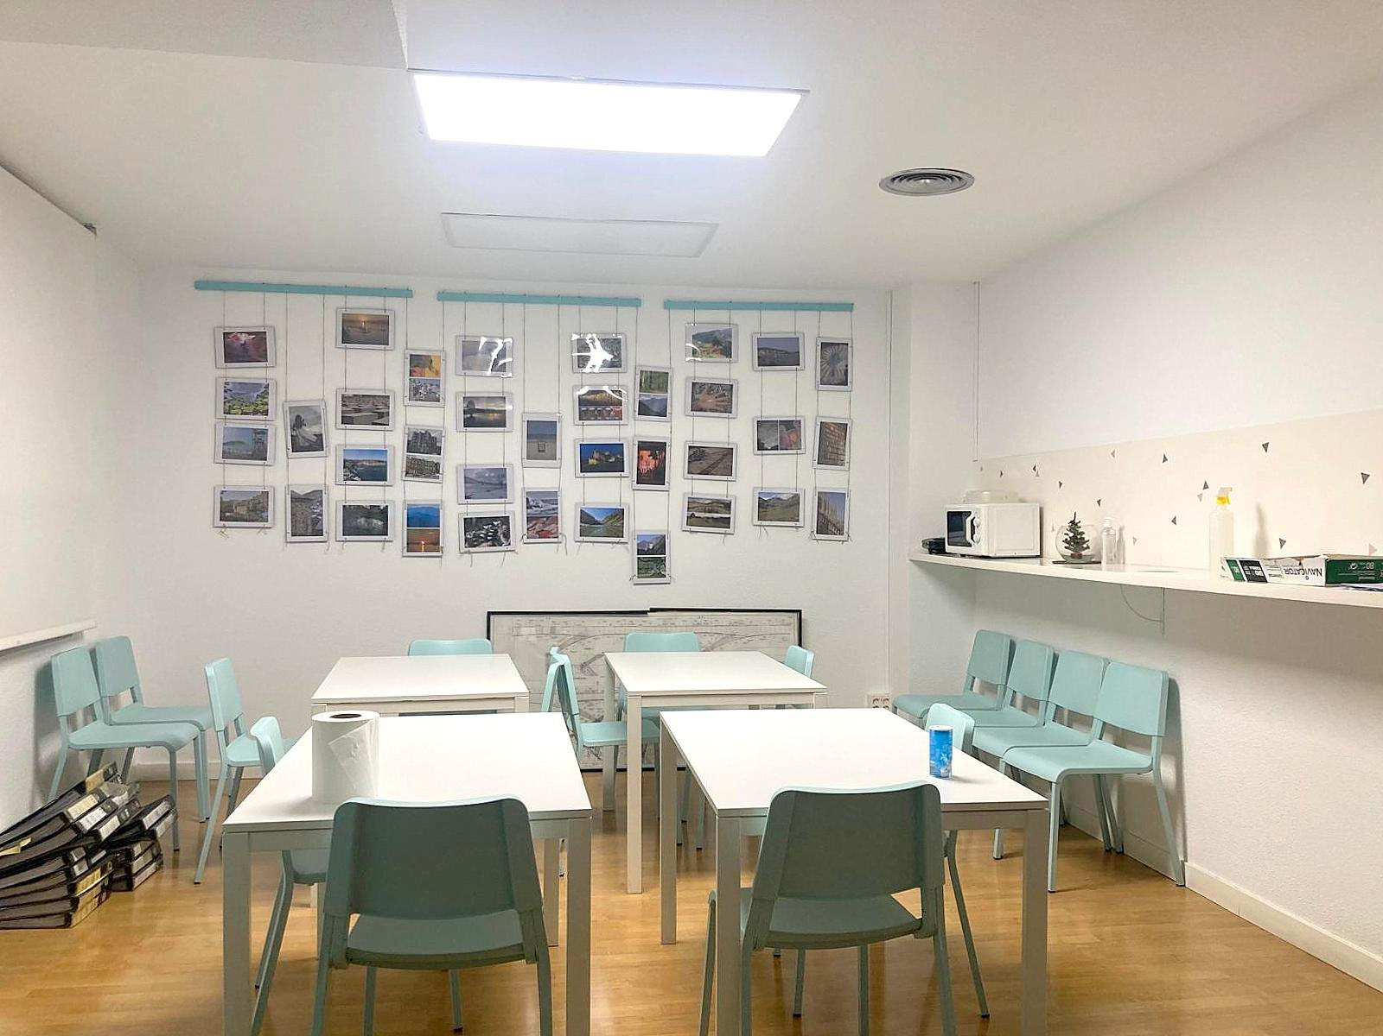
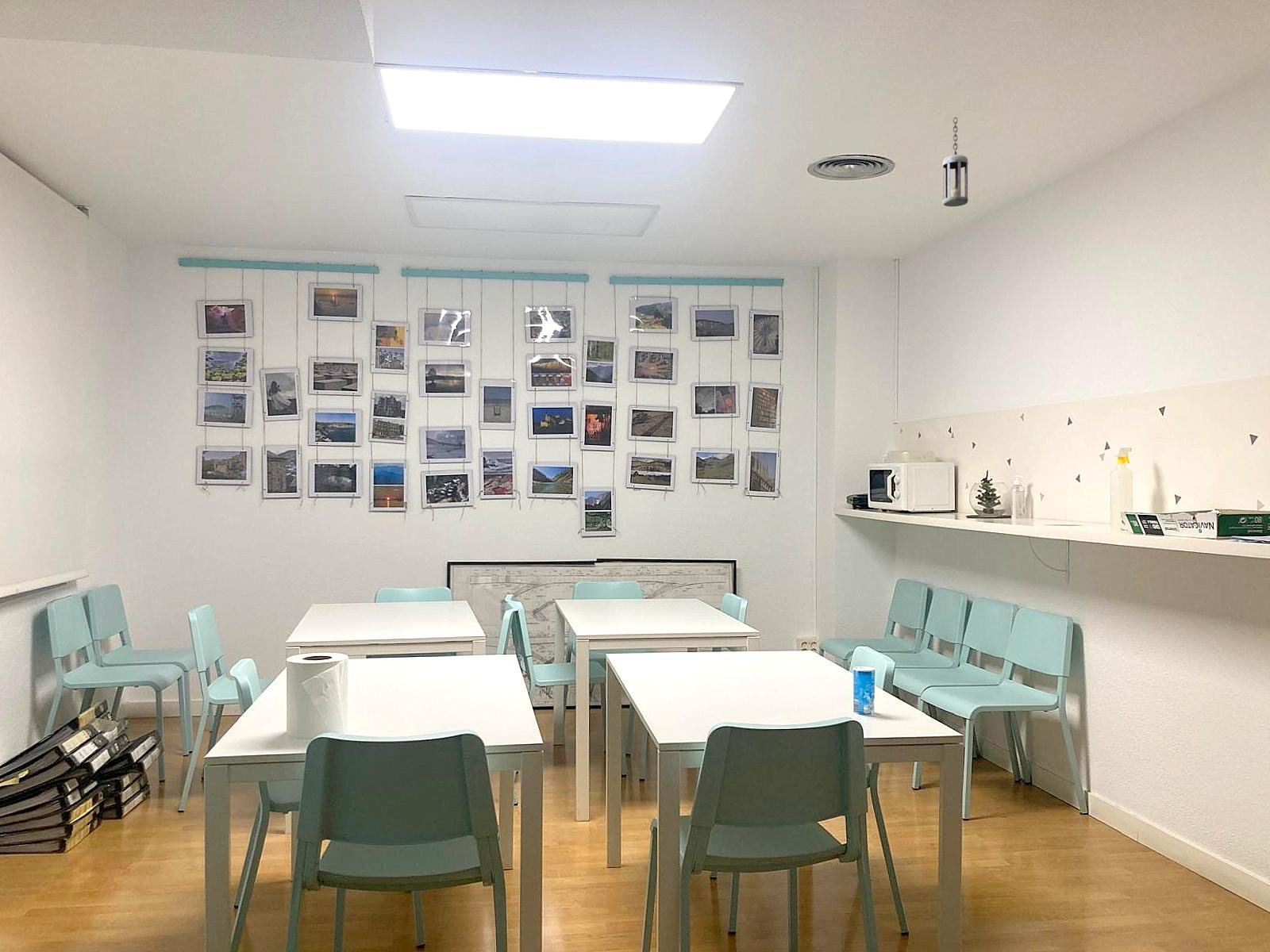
+ hanging lantern [942,116,969,207]
